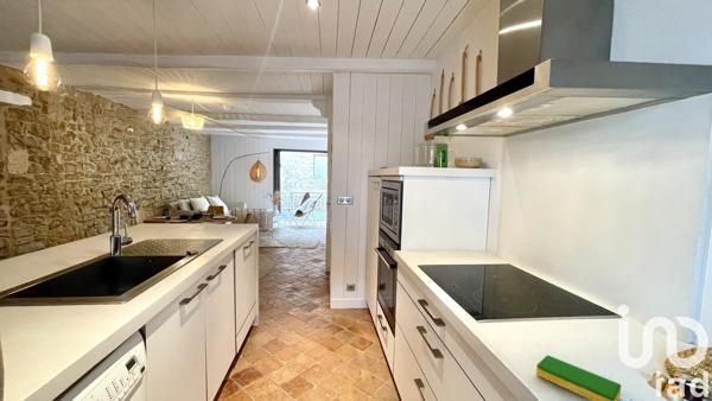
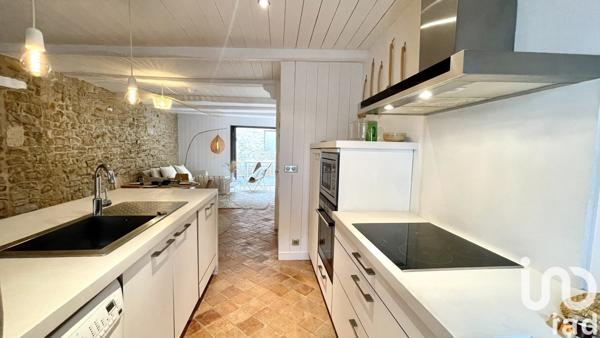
- dish sponge [535,355,622,401]
